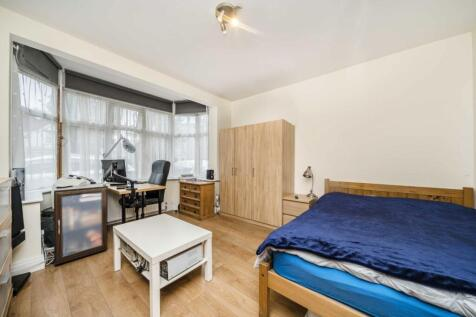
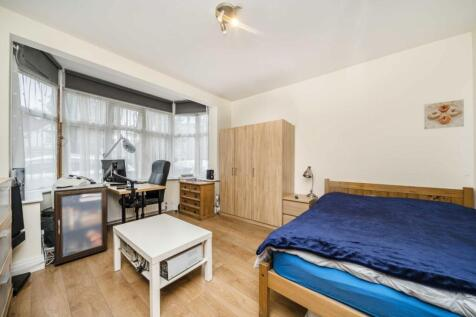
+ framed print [423,98,465,130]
